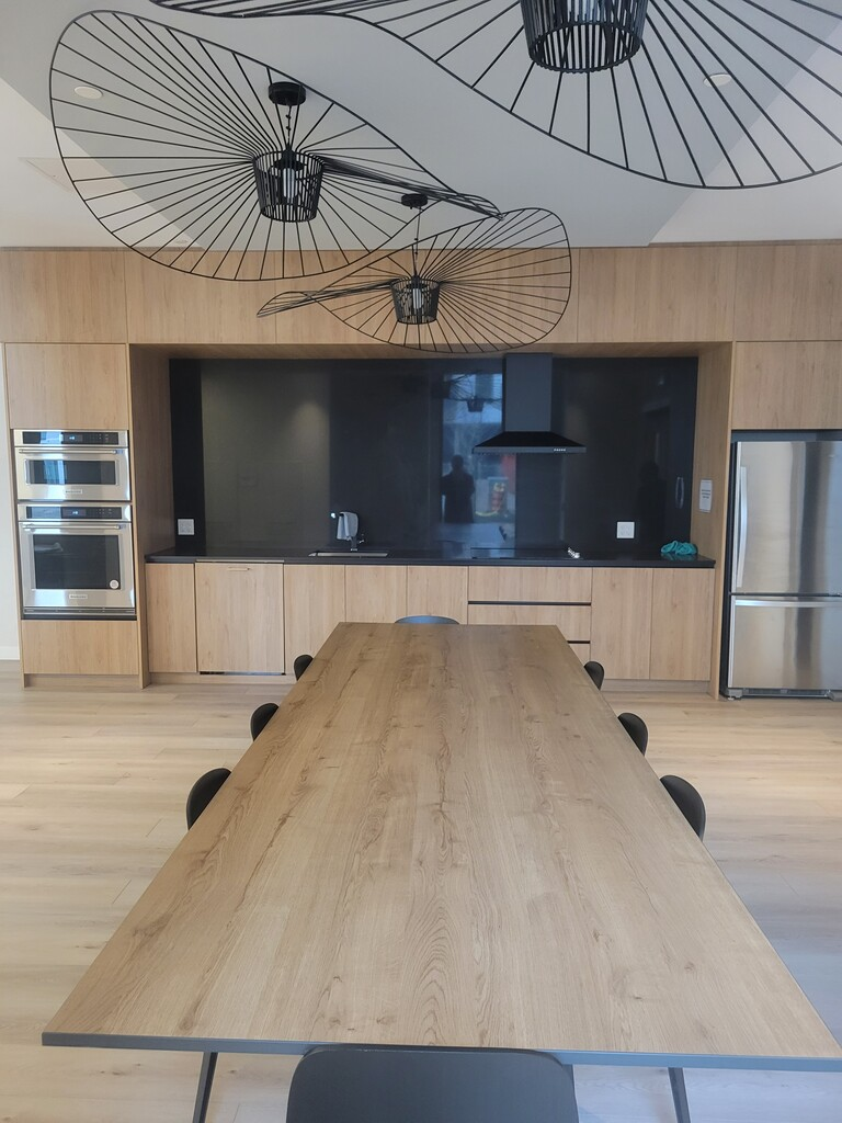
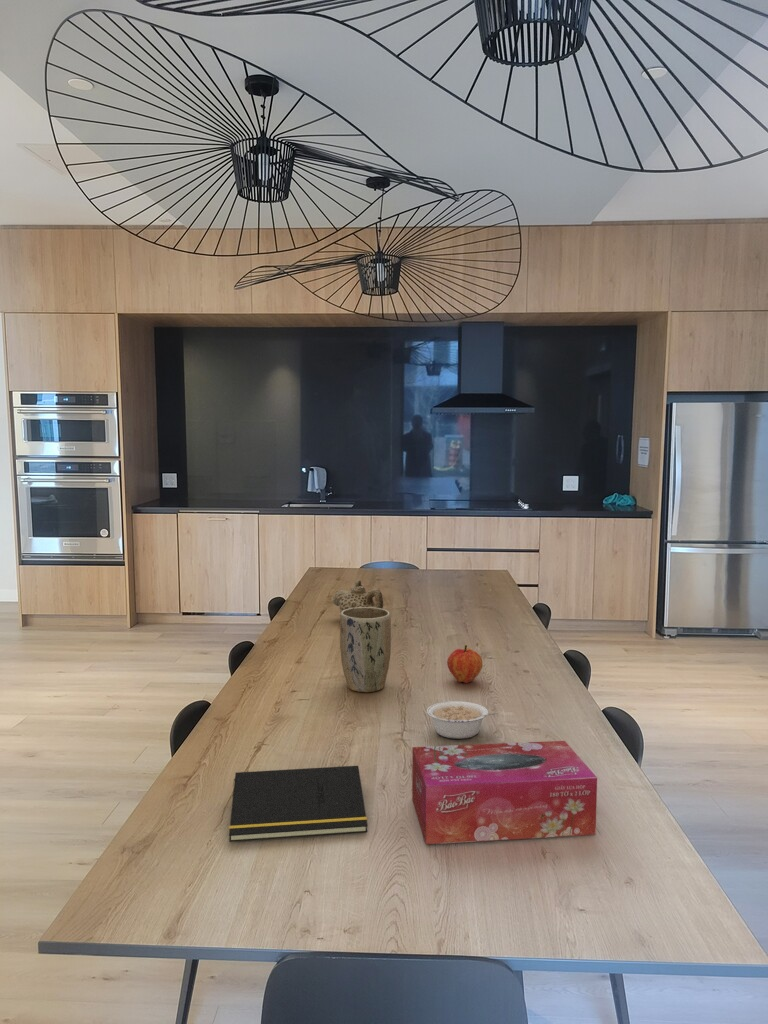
+ tissue box [411,740,598,845]
+ fruit [446,643,483,684]
+ teapot [332,579,384,614]
+ legume [426,700,499,740]
+ notepad [228,765,368,843]
+ plant pot [339,607,392,693]
